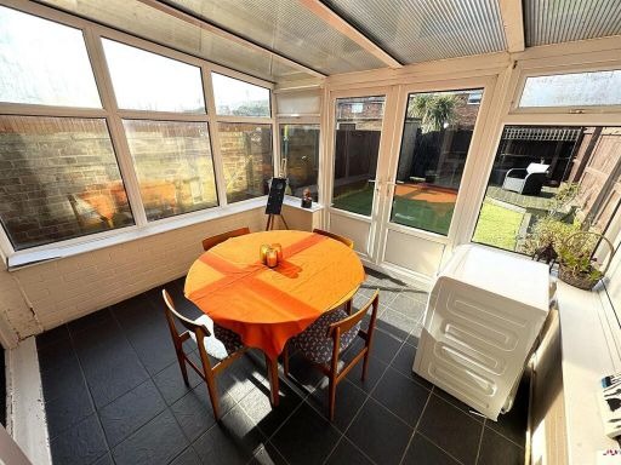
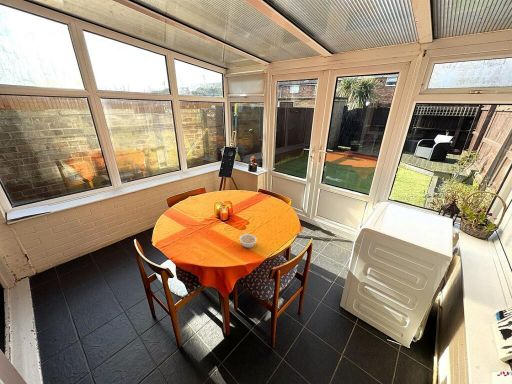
+ legume [238,230,258,249]
